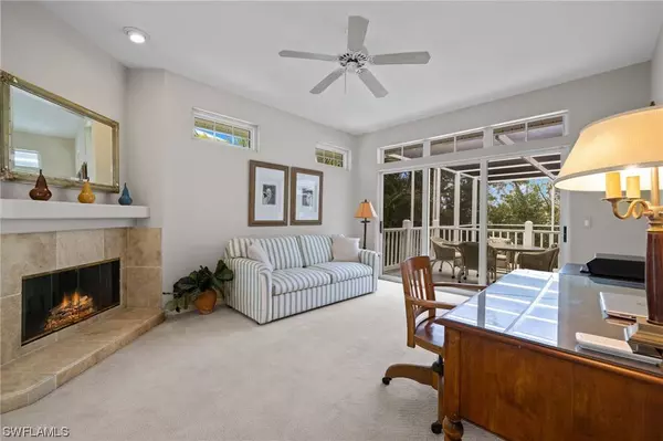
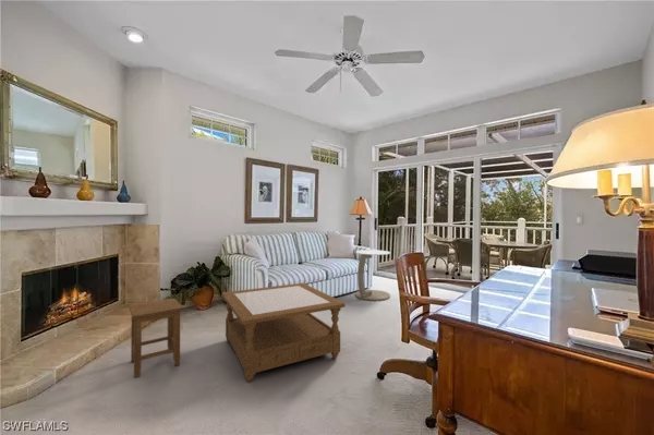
+ stool [129,298,184,378]
+ coffee table [221,282,347,383]
+ side table [354,249,391,302]
